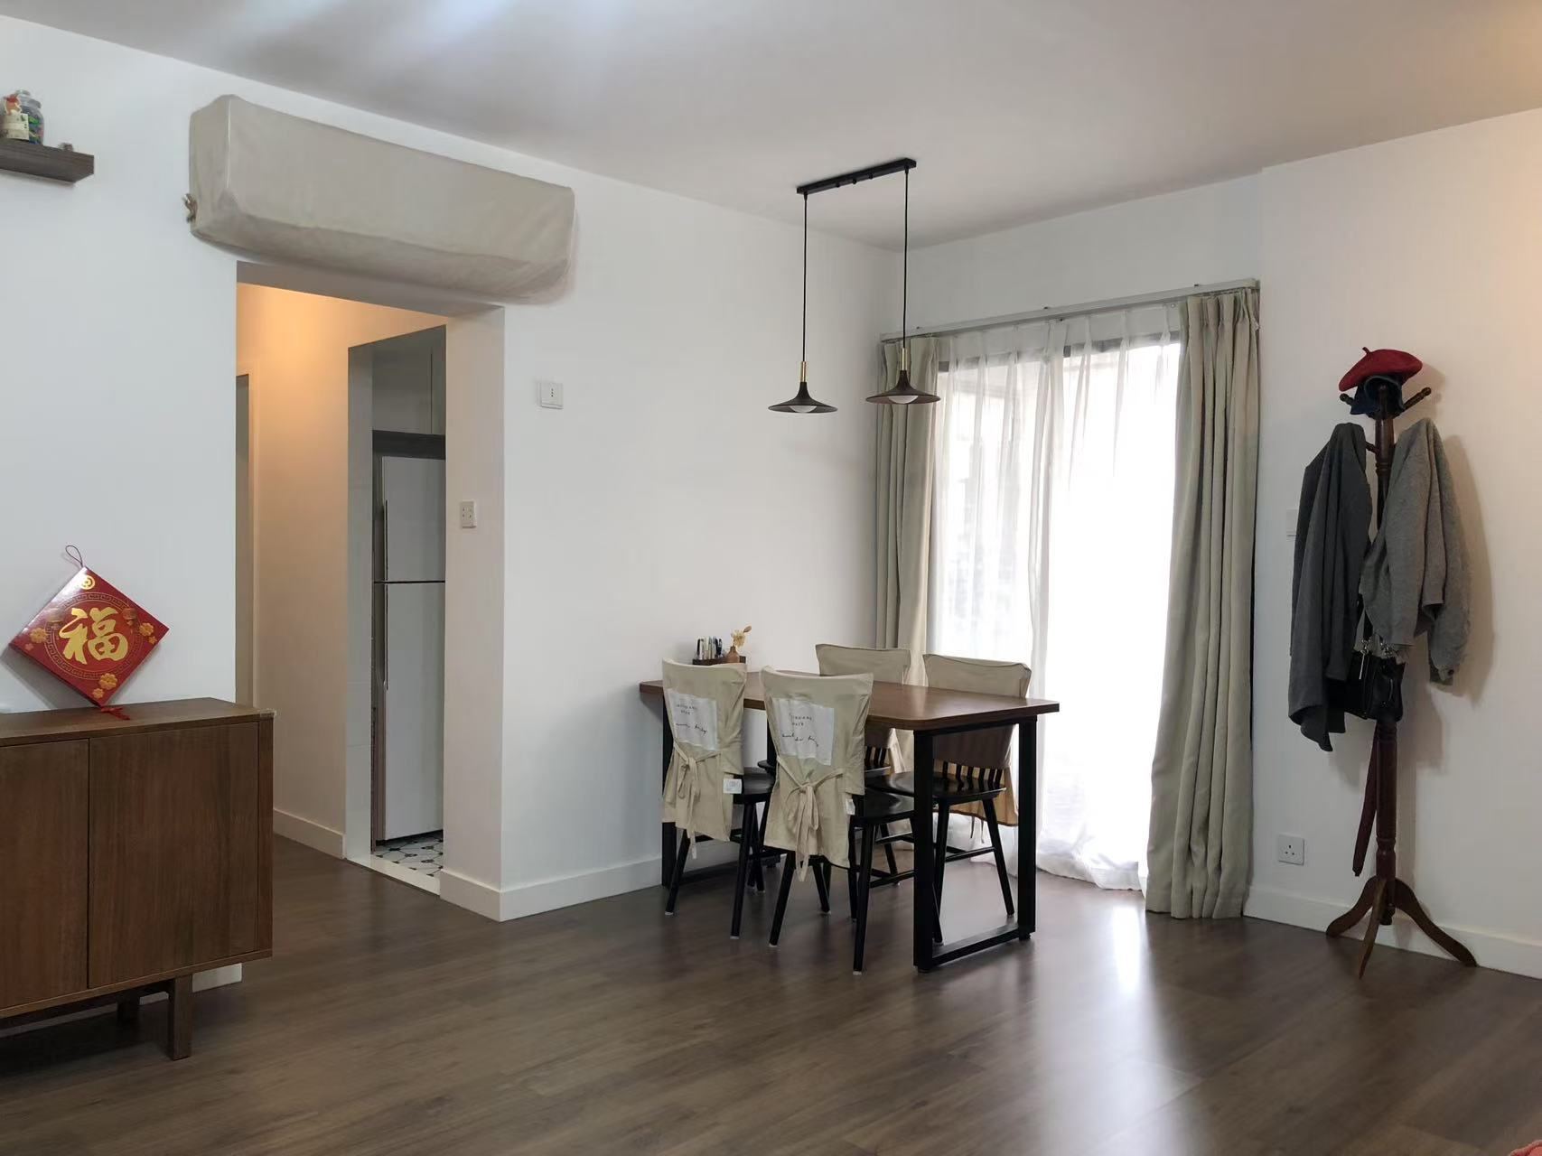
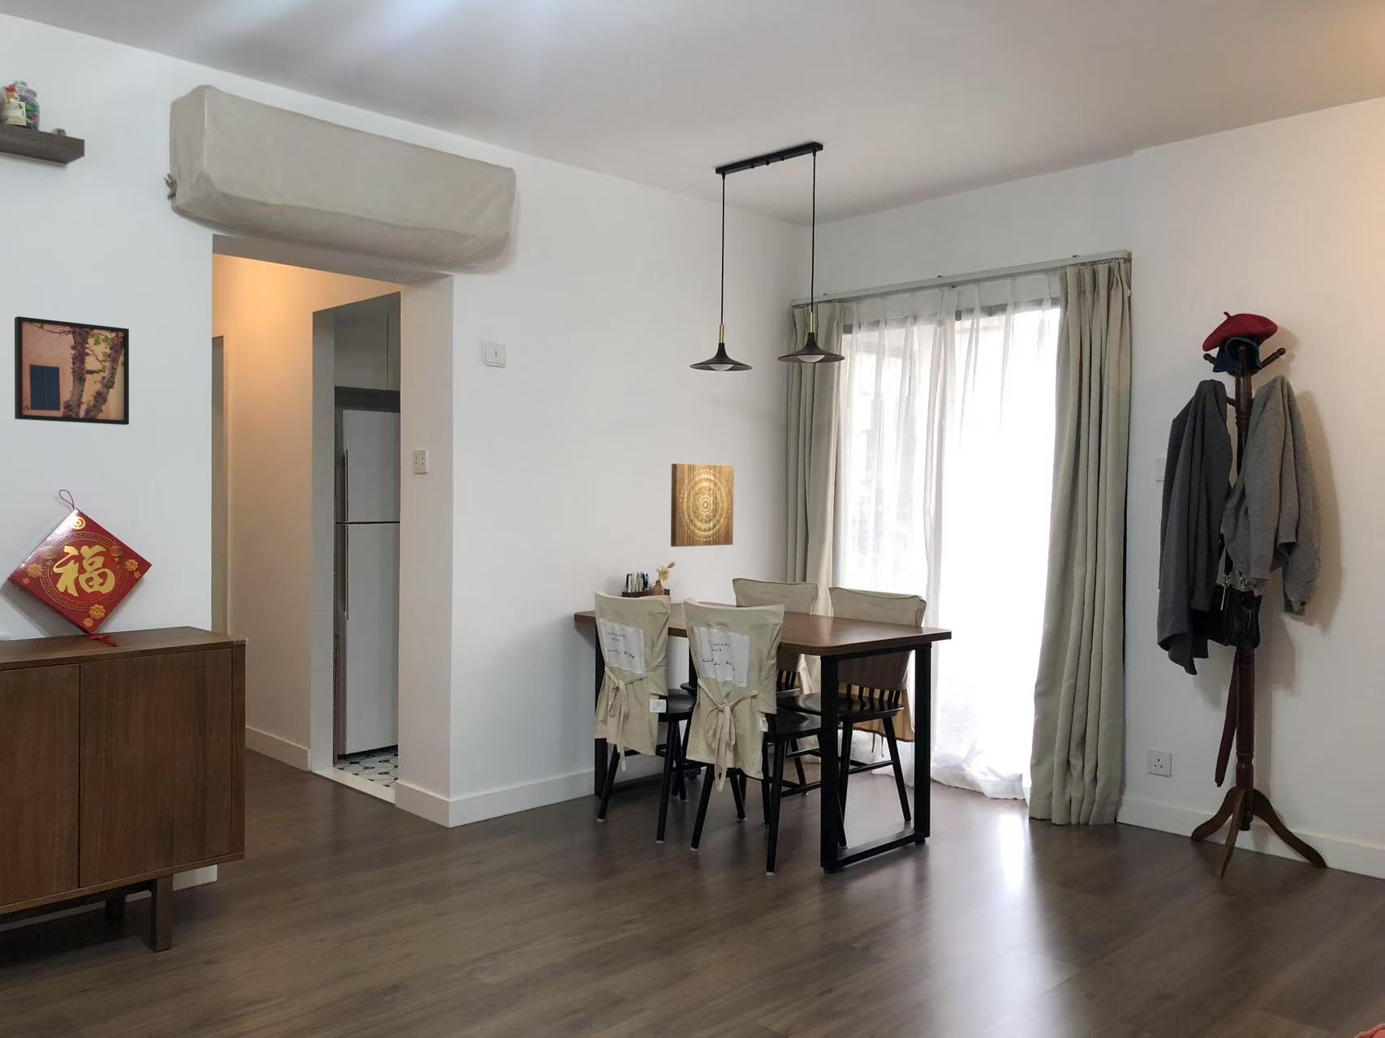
+ wall art [671,463,734,547]
+ wall art [14,315,130,425]
